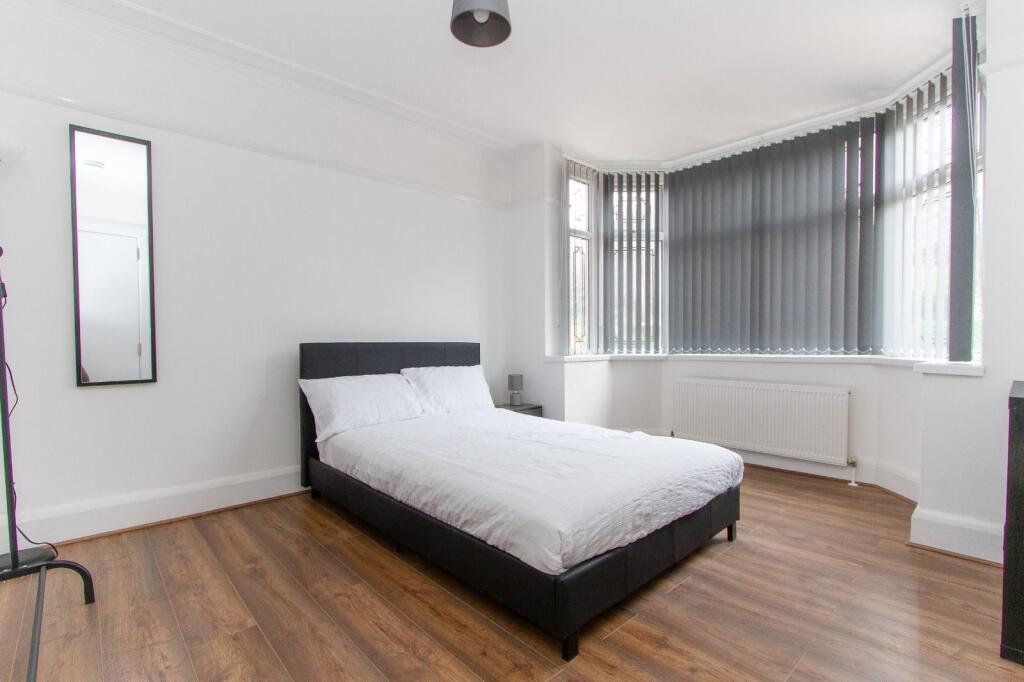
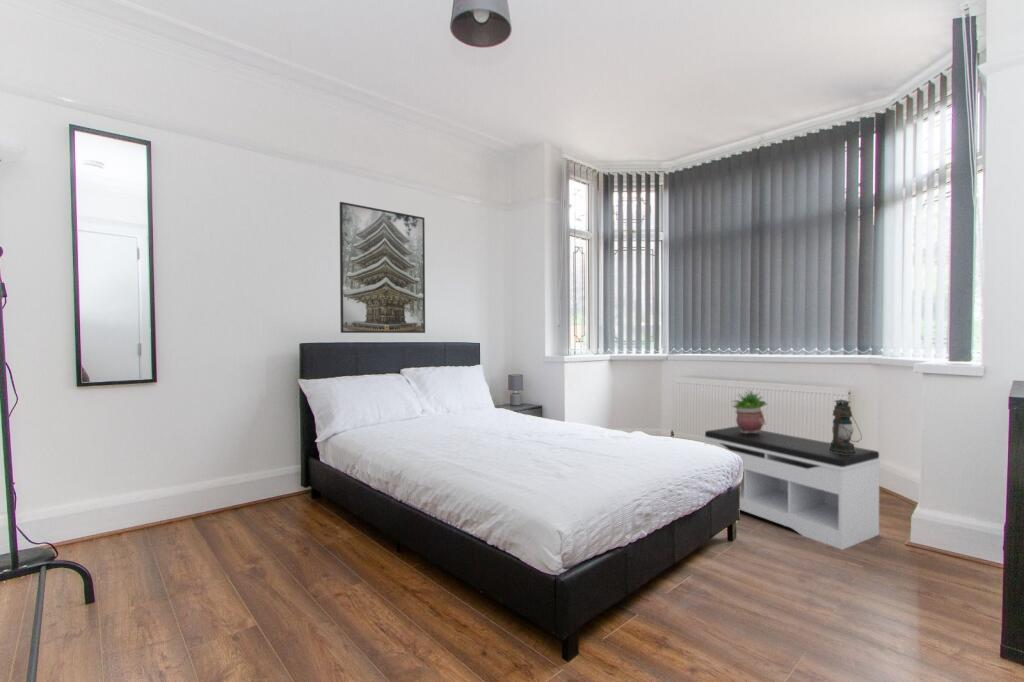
+ lantern [829,398,863,454]
+ bench [703,425,881,551]
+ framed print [339,201,426,334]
+ potted plant [730,389,769,433]
